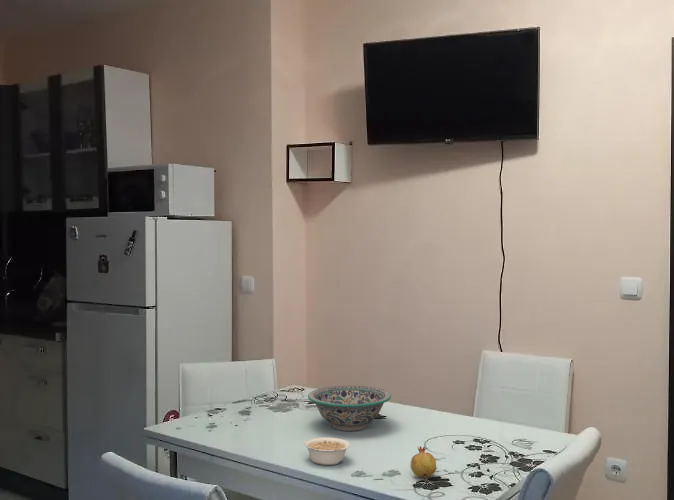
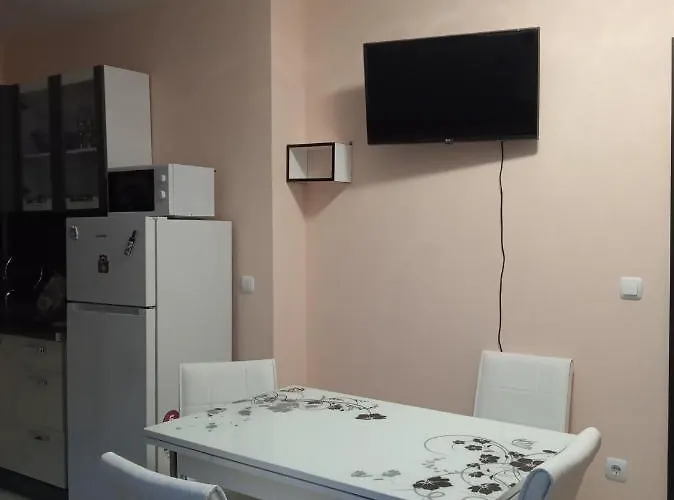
- decorative bowl [307,385,392,432]
- fruit [409,445,437,483]
- legume [303,436,351,466]
